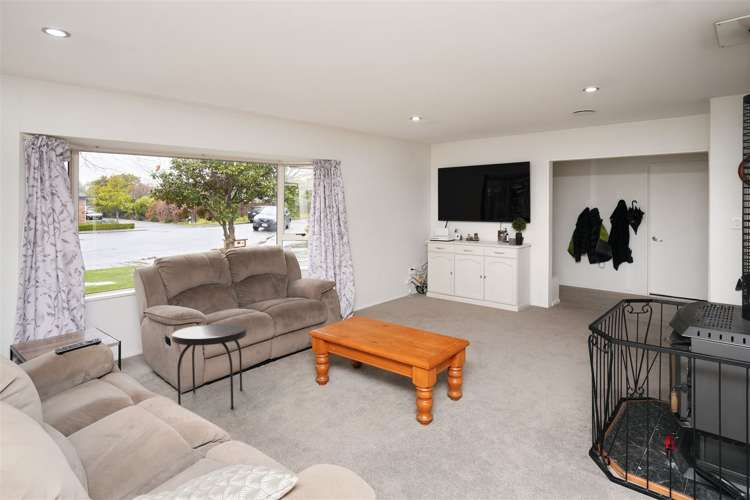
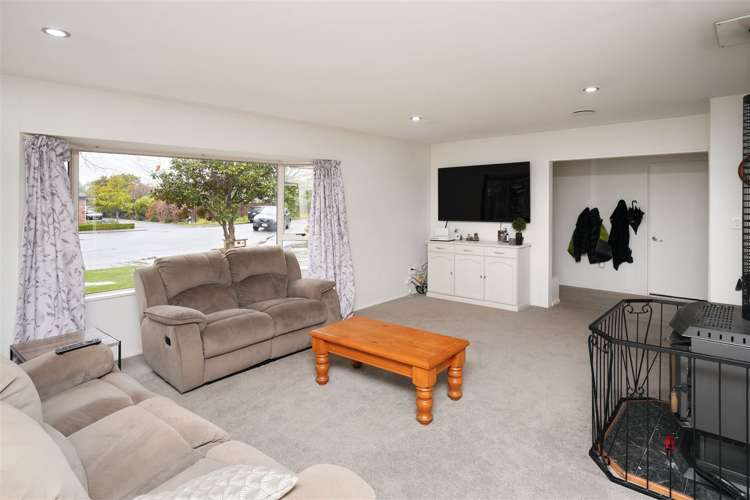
- side table [171,323,248,411]
